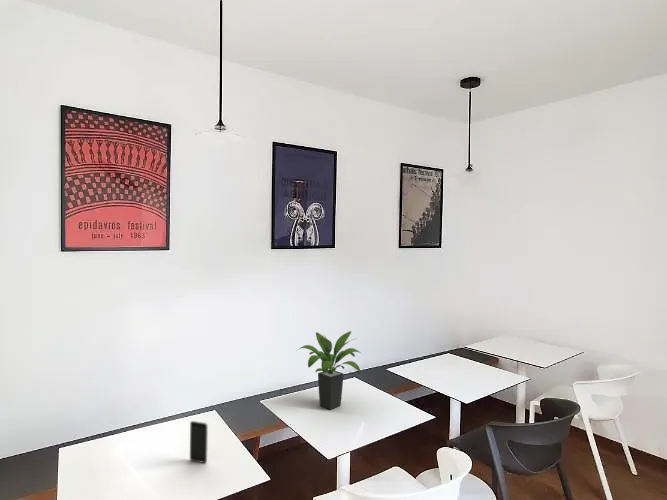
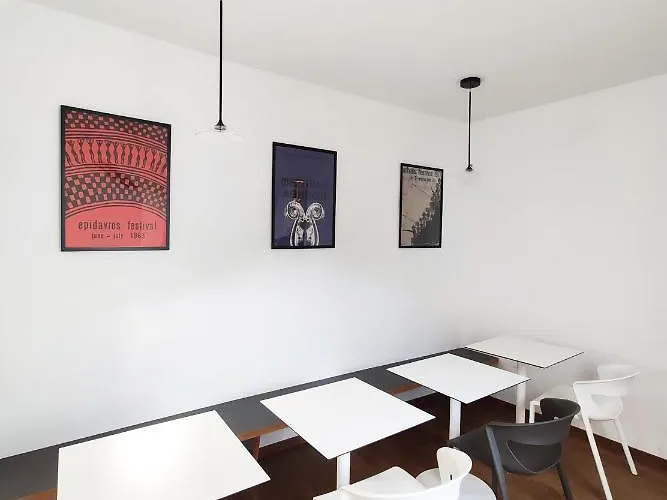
- smartphone [189,420,209,464]
- potted plant [297,330,363,411]
